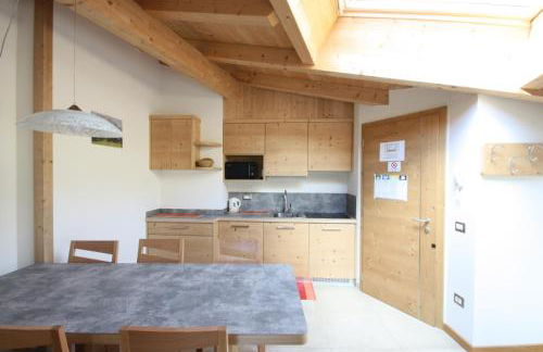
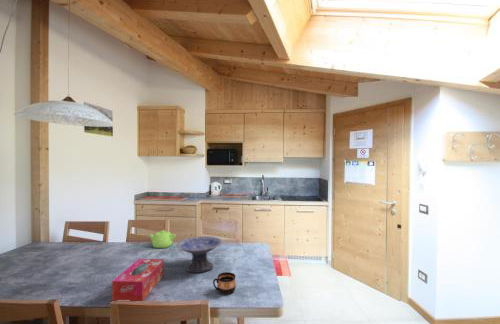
+ teapot [148,229,177,249]
+ tissue box [111,258,165,302]
+ cup [212,271,237,295]
+ decorative bowl [175,235,223,274]
